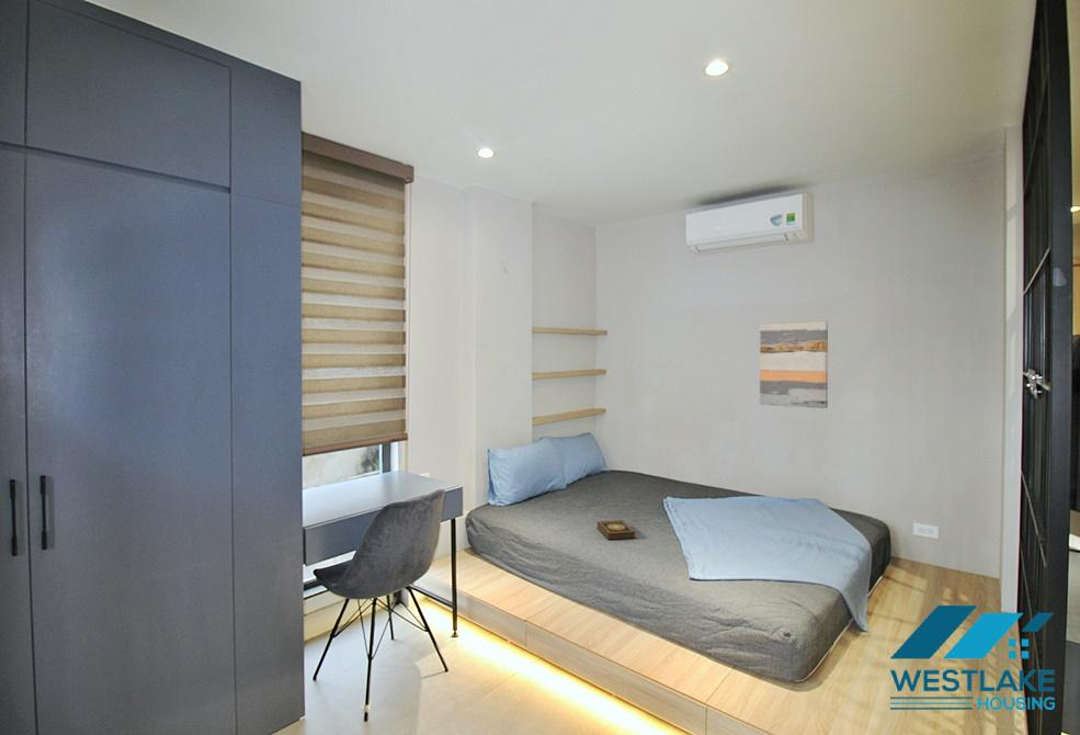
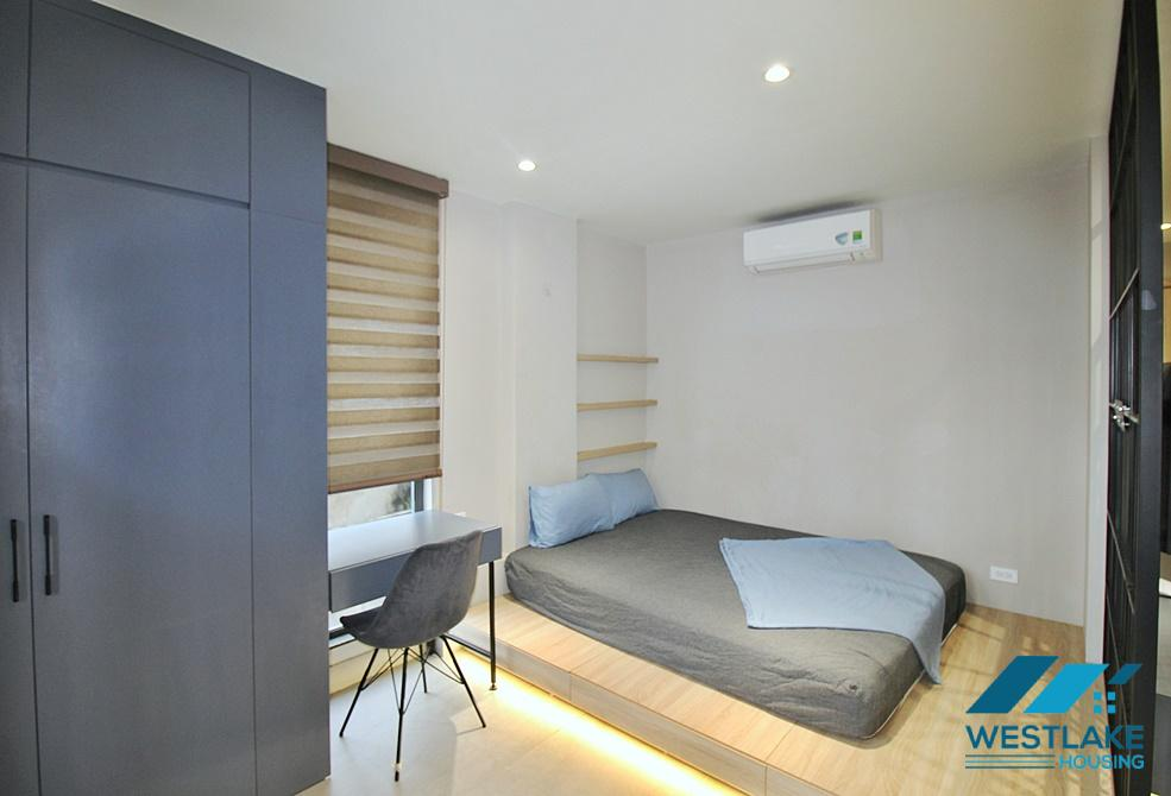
- wall art [759,320,829,409]
- book [595,519,637,541]
